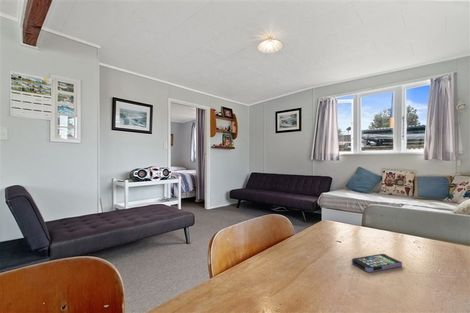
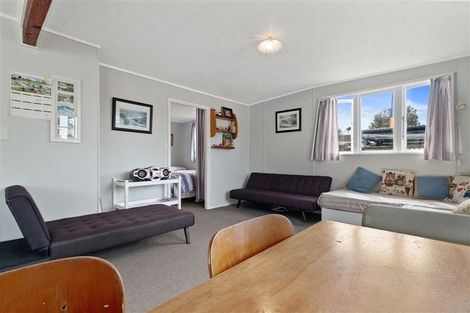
- smartphone [351,253,403,273]
